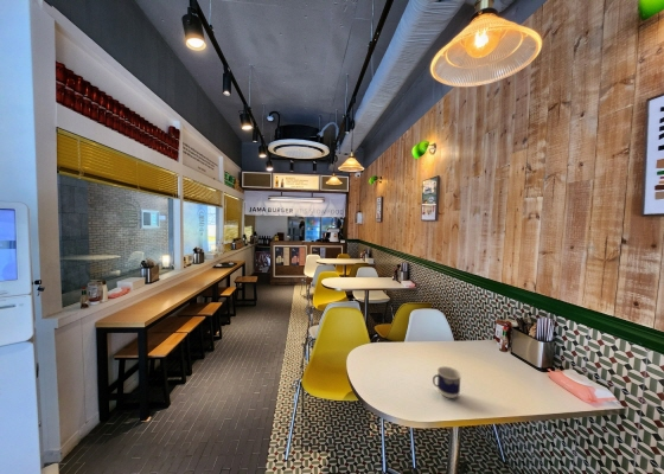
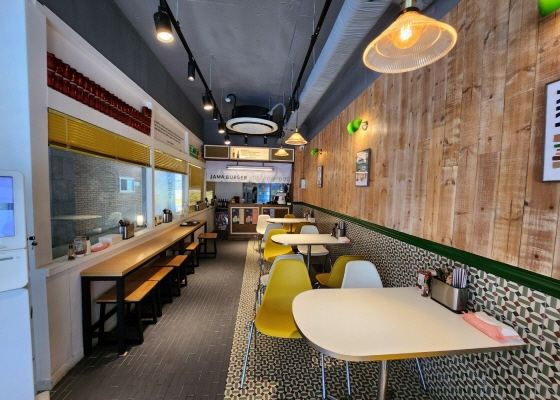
- cup [432,365,462,399]
